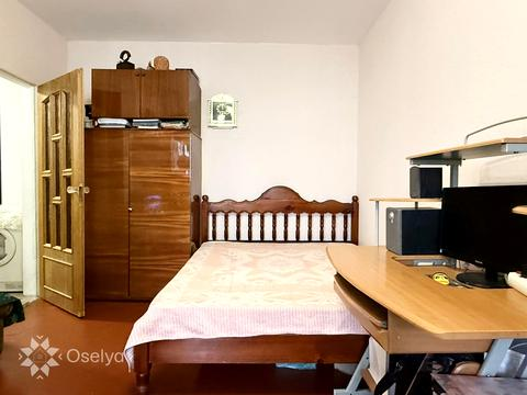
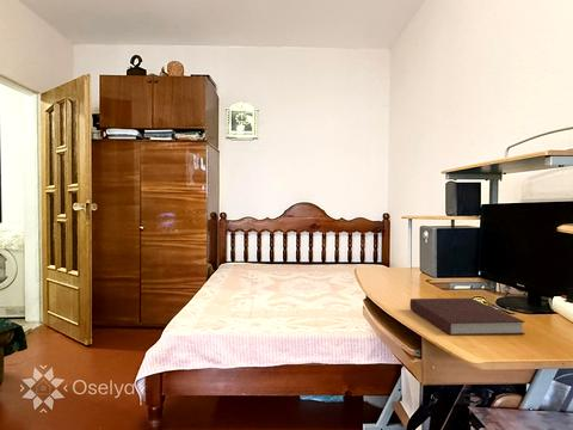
+ notebook [408,297,526,337]
